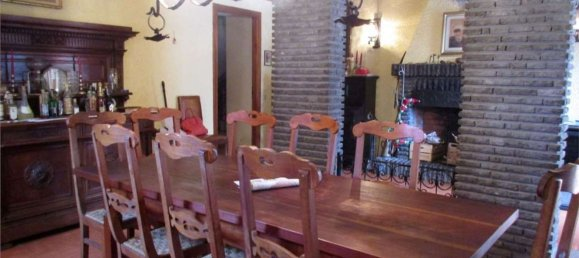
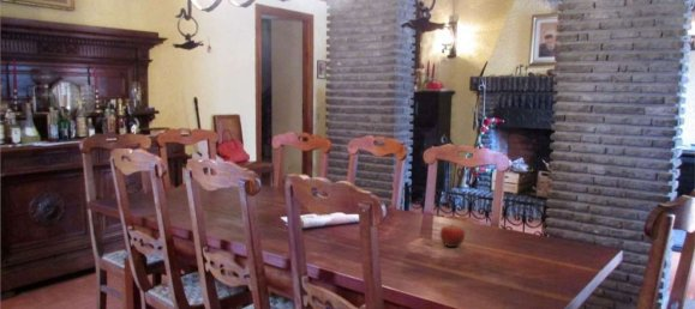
+ fruit [439,222,466,248]
